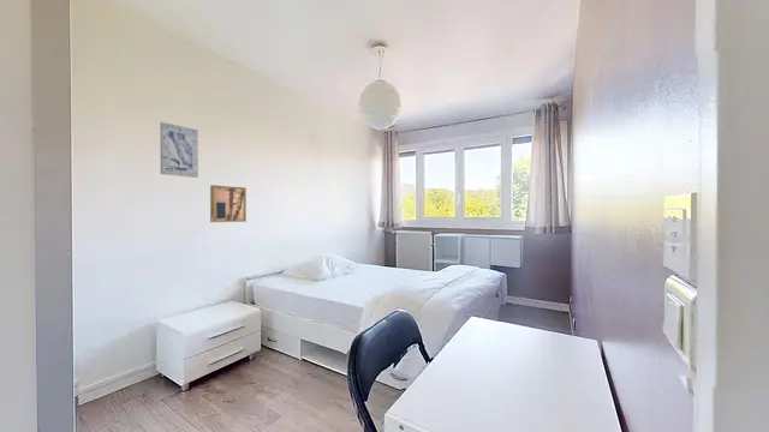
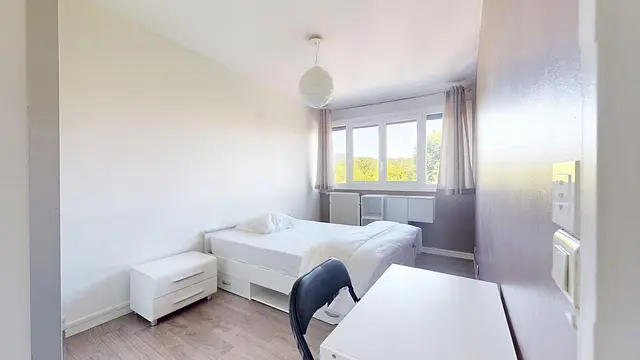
- wall art [209,184,248,223]
- wall art [160,121,199,179]
